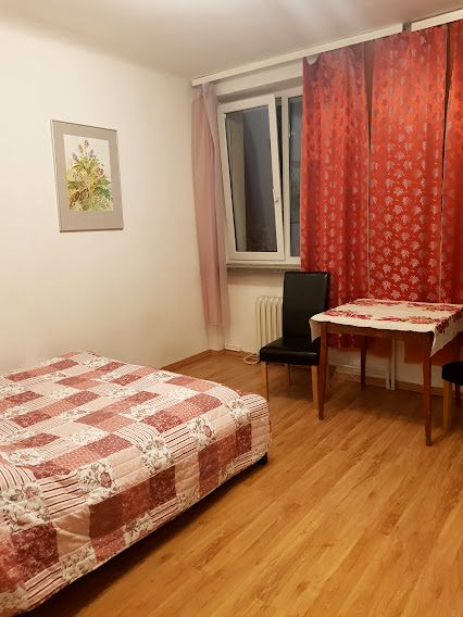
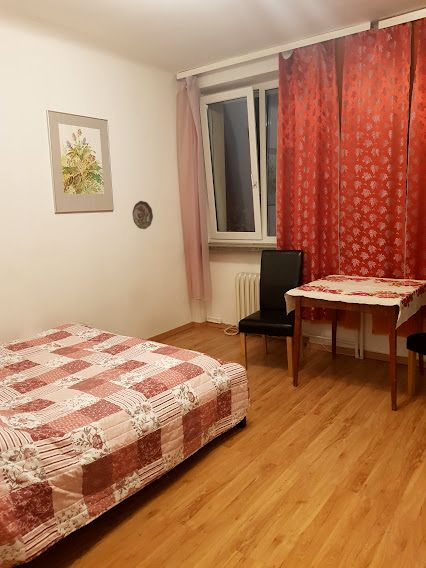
+ decorative plate [132,200,154,230]
